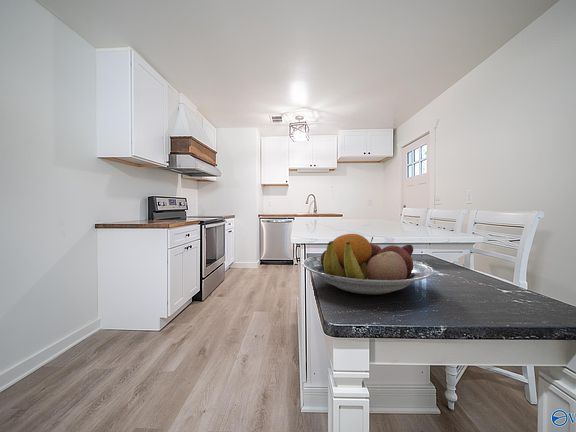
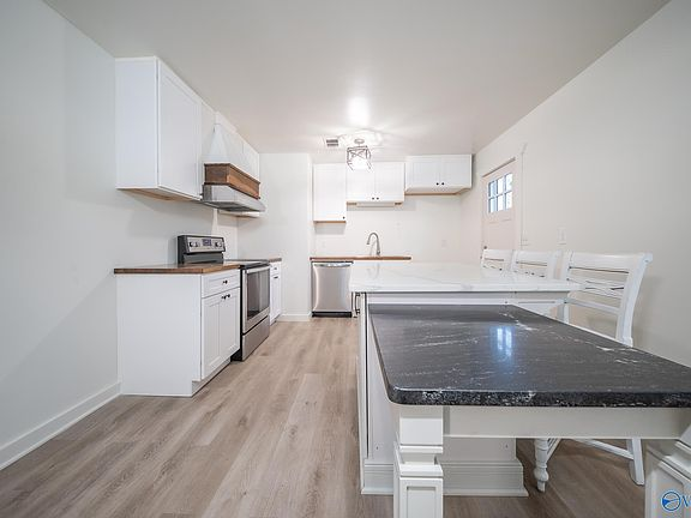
- fruit bowl [302,233,435,296]
